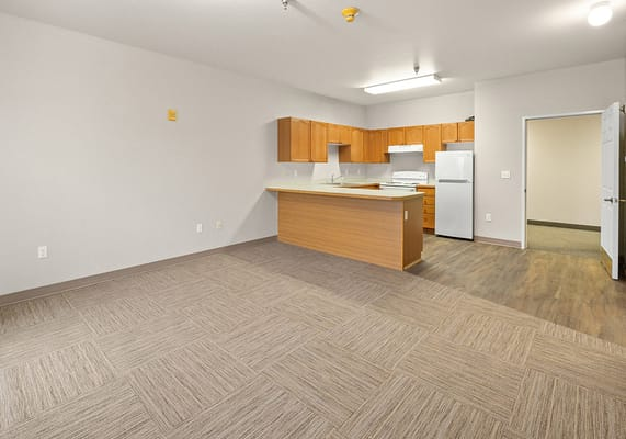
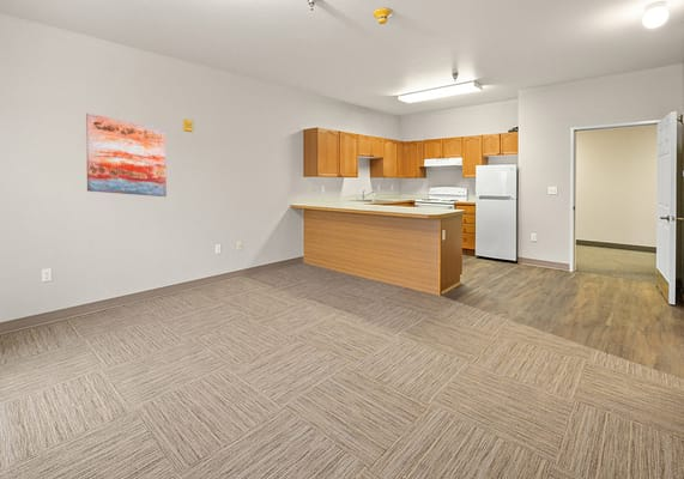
+ wall art [85,113,168,198]
